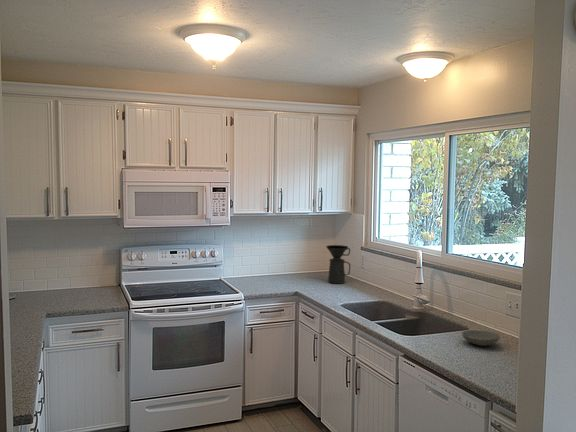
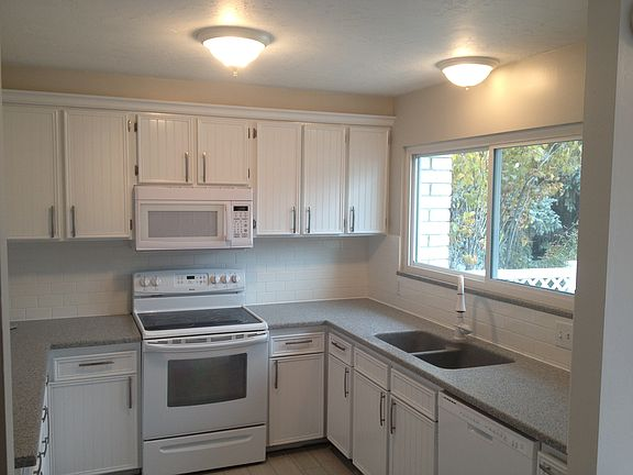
- bowl [461,329,501,347]
- coffee maker [326,244,351,285]
